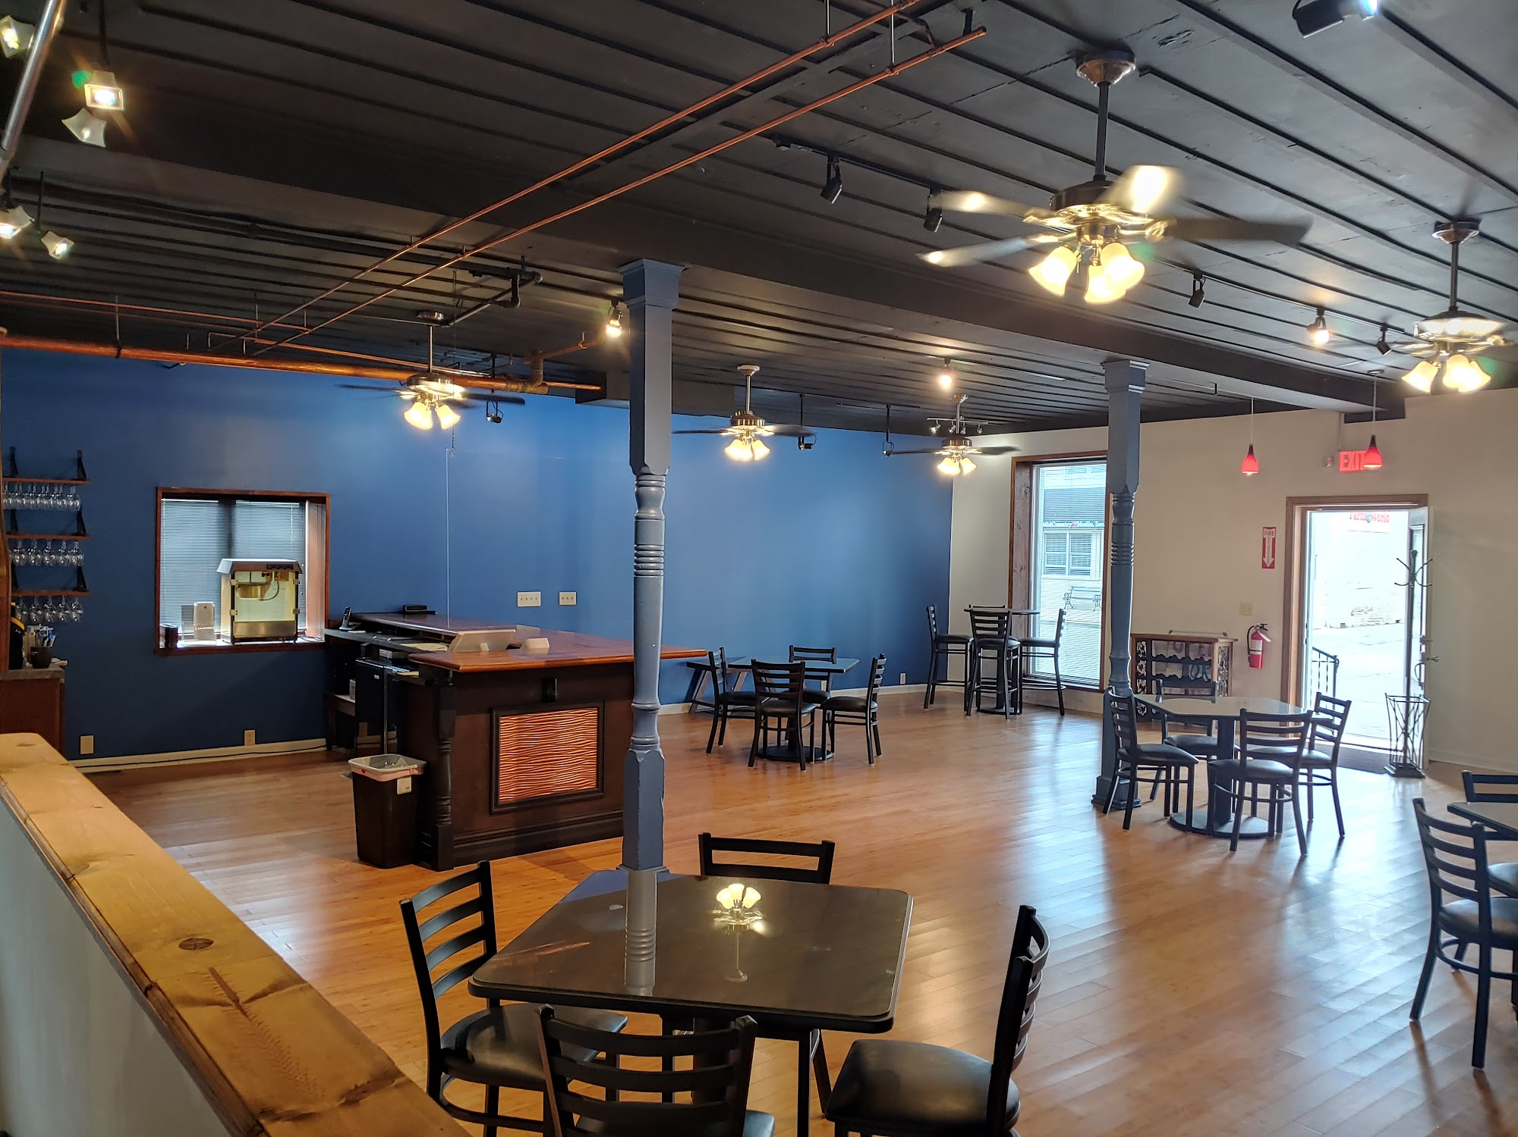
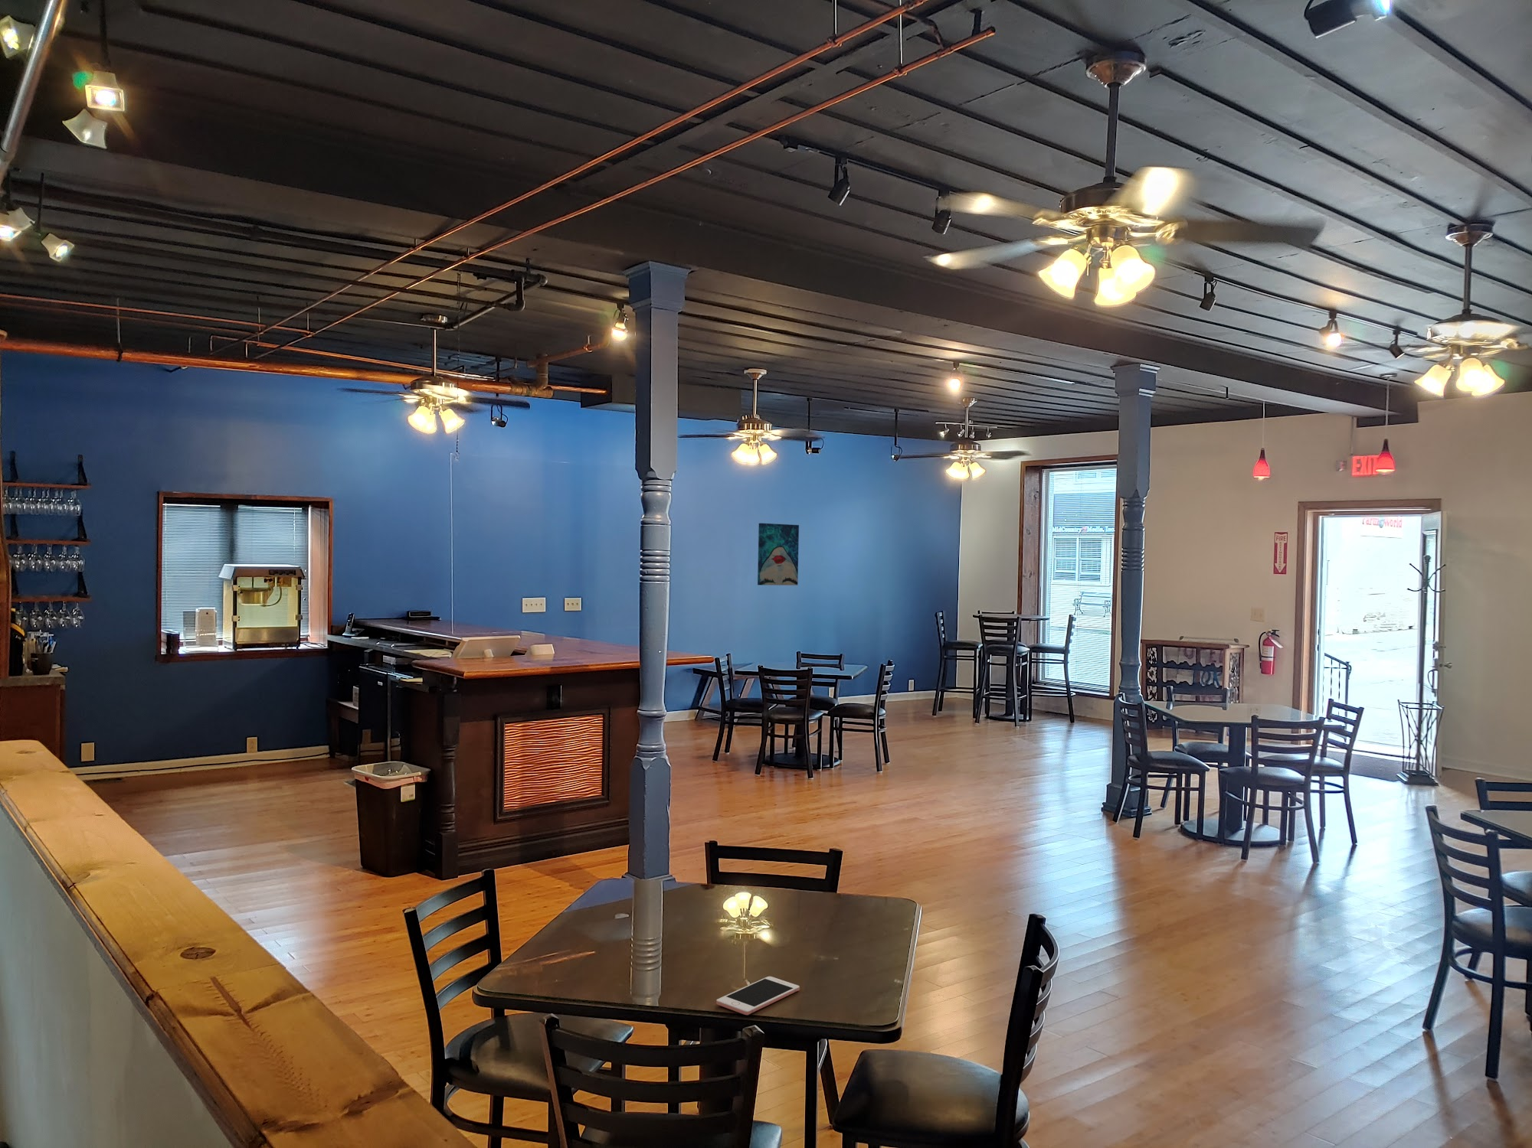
+ wall art [756,522,800,586]
+ cell phone [715,976,801,1015]
